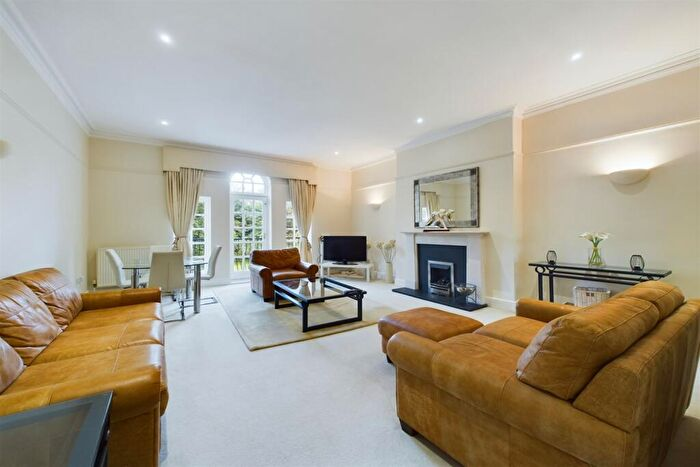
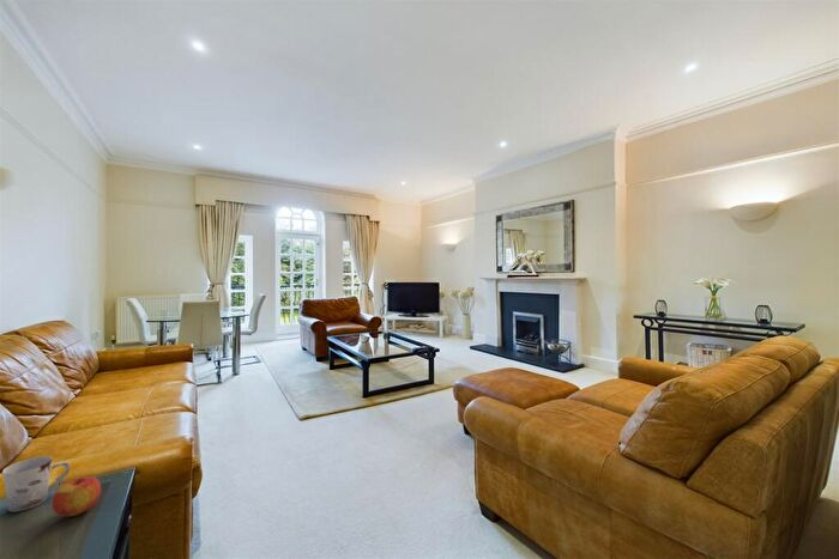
+ apple [50,475,102,517]
+ cup [1,455,71,514]
